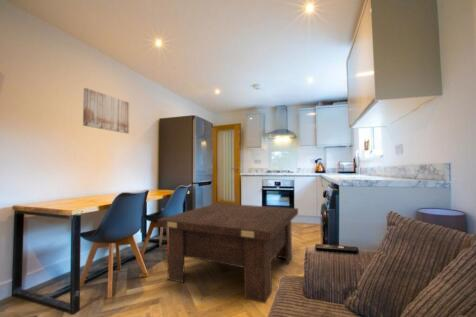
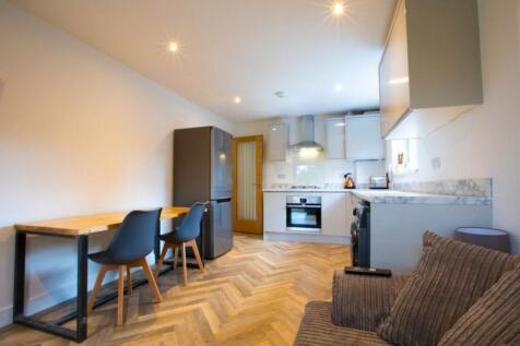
- wall art [82,87,130,134]
- coffee table [156,202,299,304]
